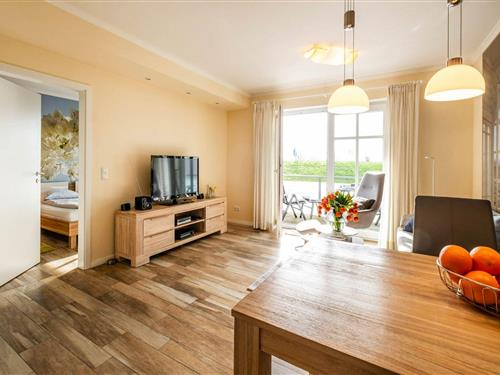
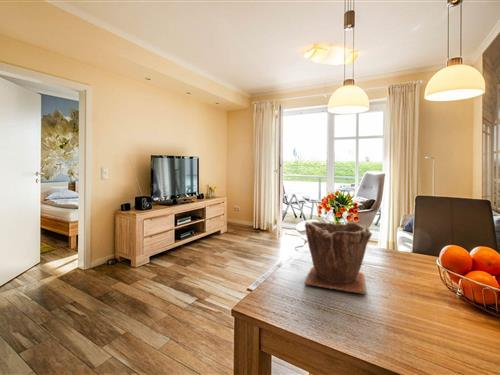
+ plant pot [303,221,373,295]
